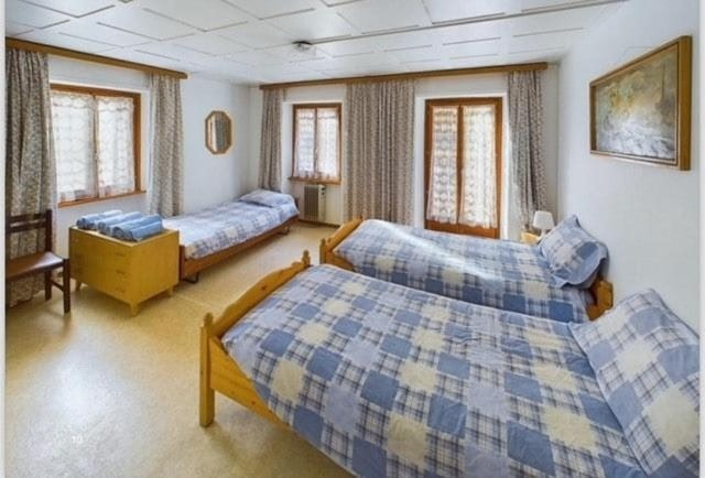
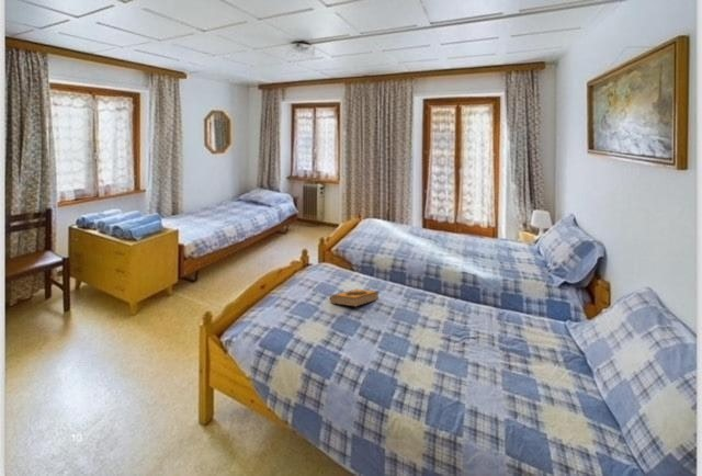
+ hardback book [329,287,380,308]
